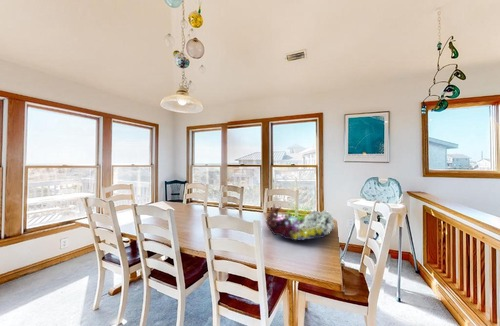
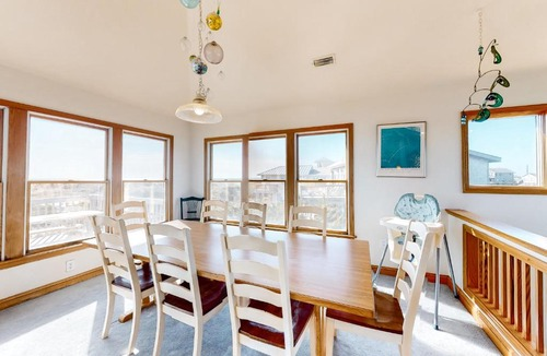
- flower arrangement [264,200,337,241]
